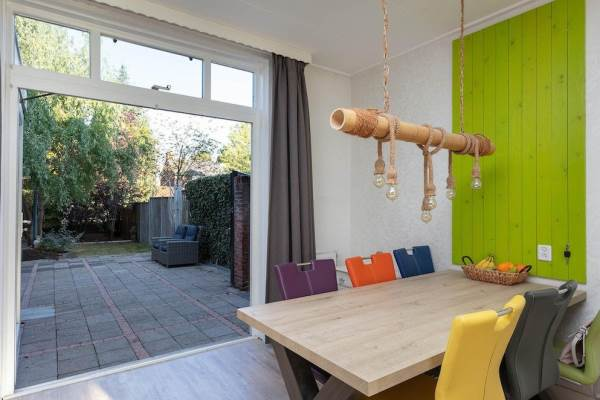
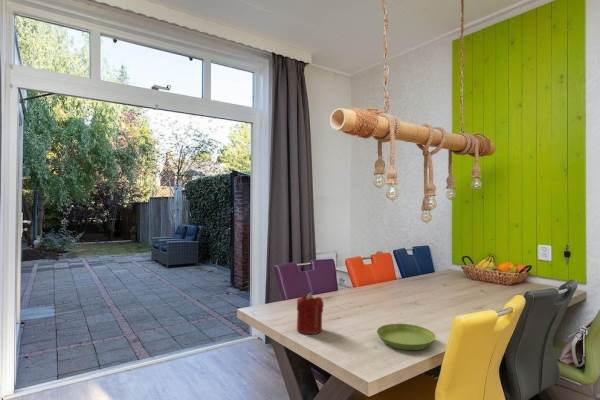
+ candle [296,292,325,335]
+ saucer [376,323,437,351]
